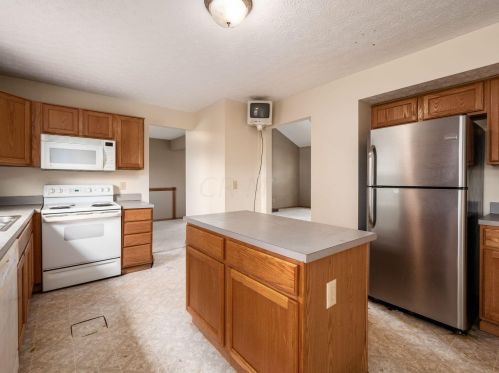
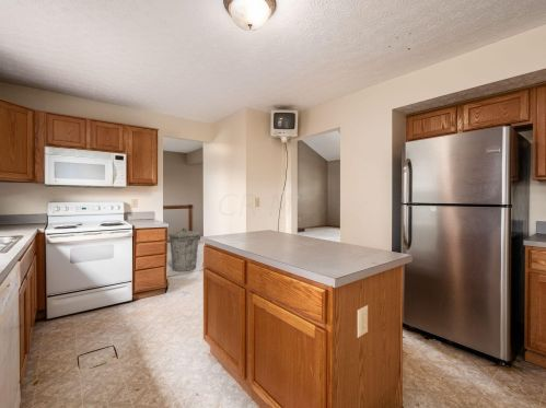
+ trash can [167,228,201,272]
